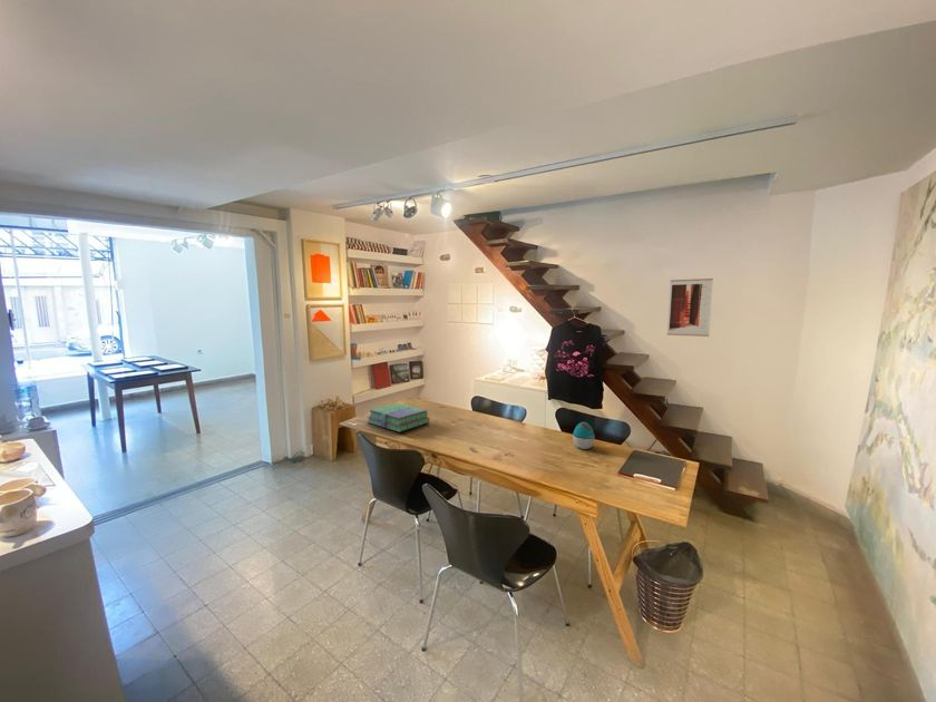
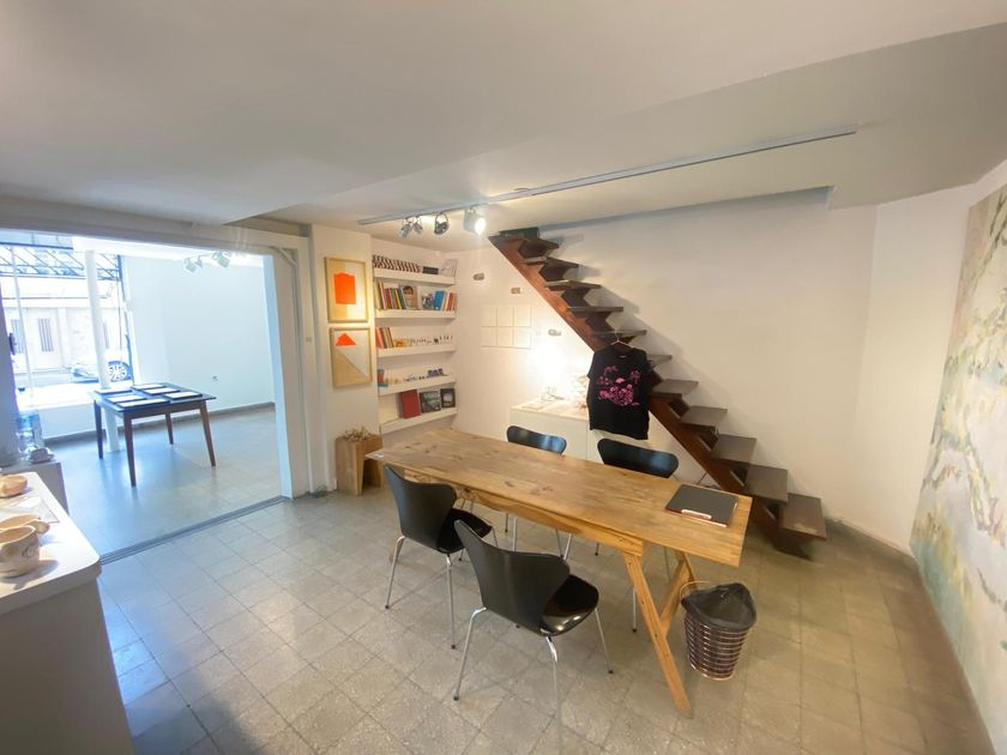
- decorative egg [572,421,595,450]
- wall art [666,277,714,338]
- stack of books [367,402,430,433]
